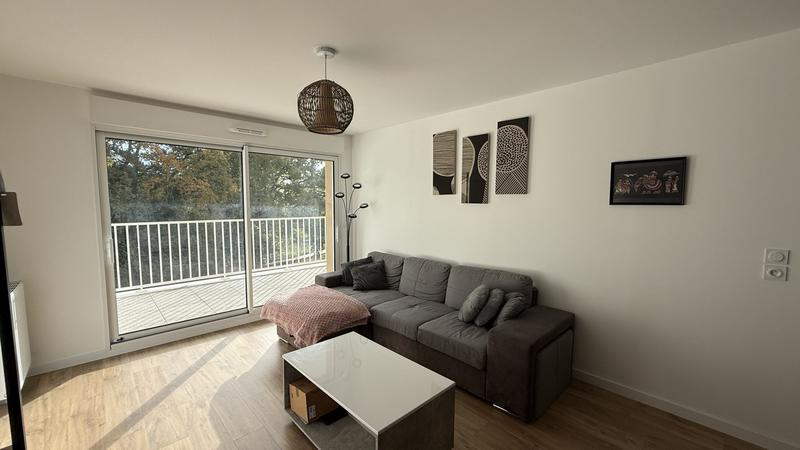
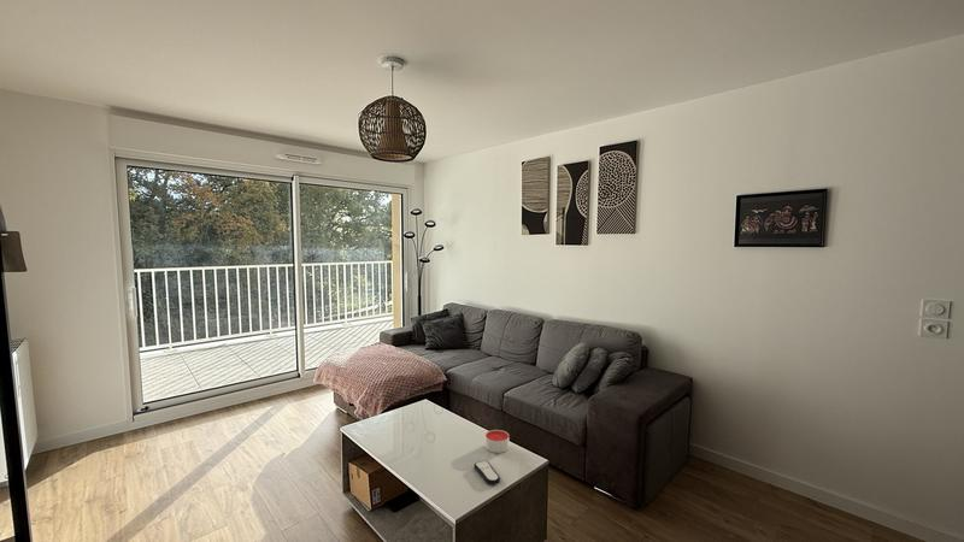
+ candle [484,429,510,454]
+ remote control [472,460,501,485]
